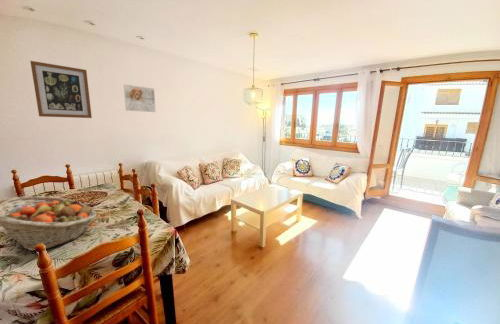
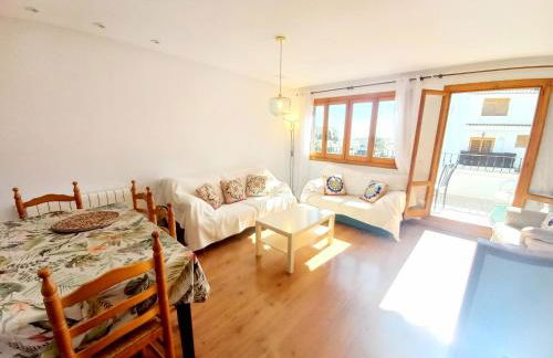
- wall art [29,60,93,119]
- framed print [123,84,156,113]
- fruit basket [0,195,98,252]
